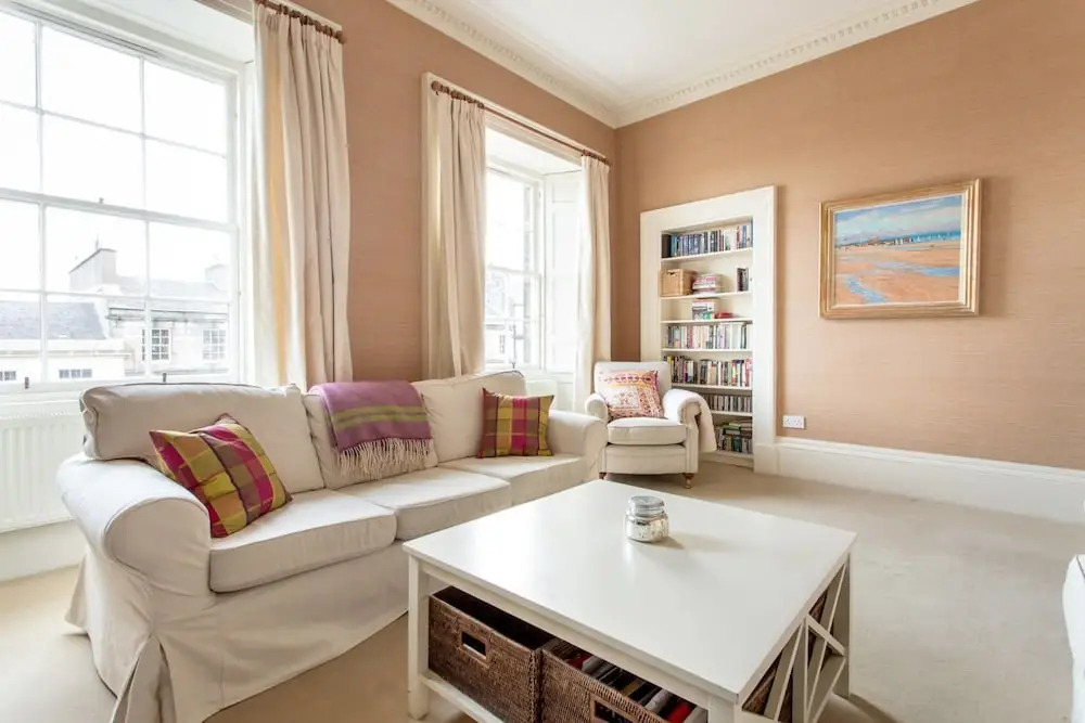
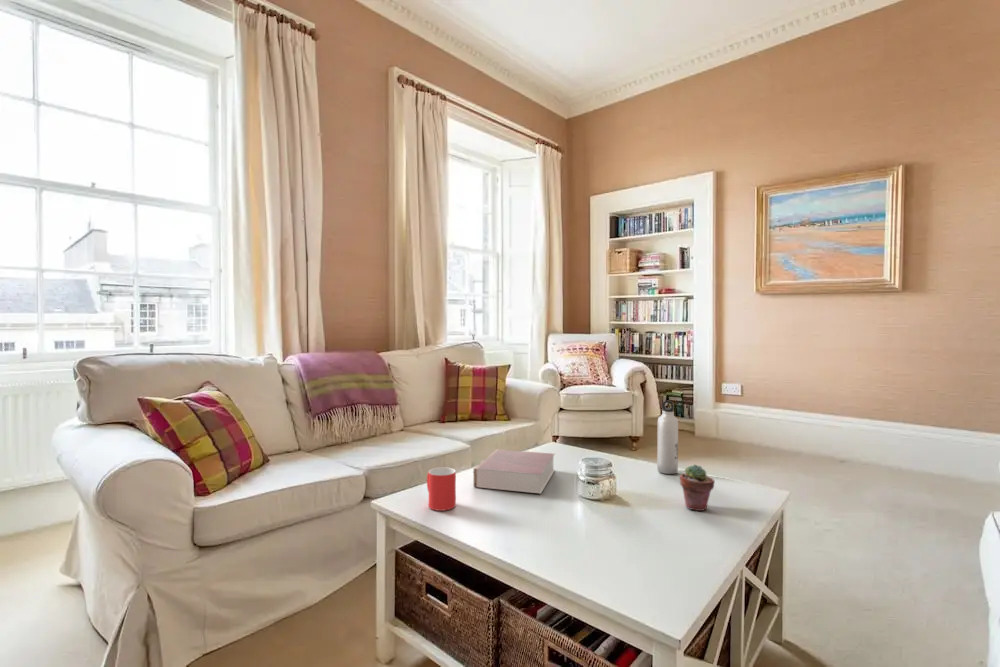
+ book [473,448,556,494]
+ mug [426,466,457,512]
+ potted succulent [679,463,716,512]
+ water bottle [656,400,679,475]
